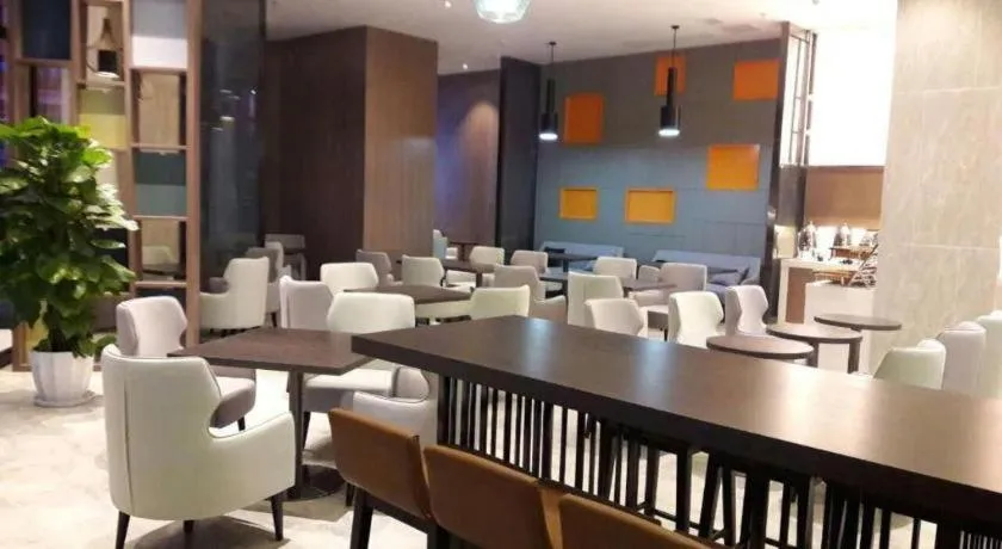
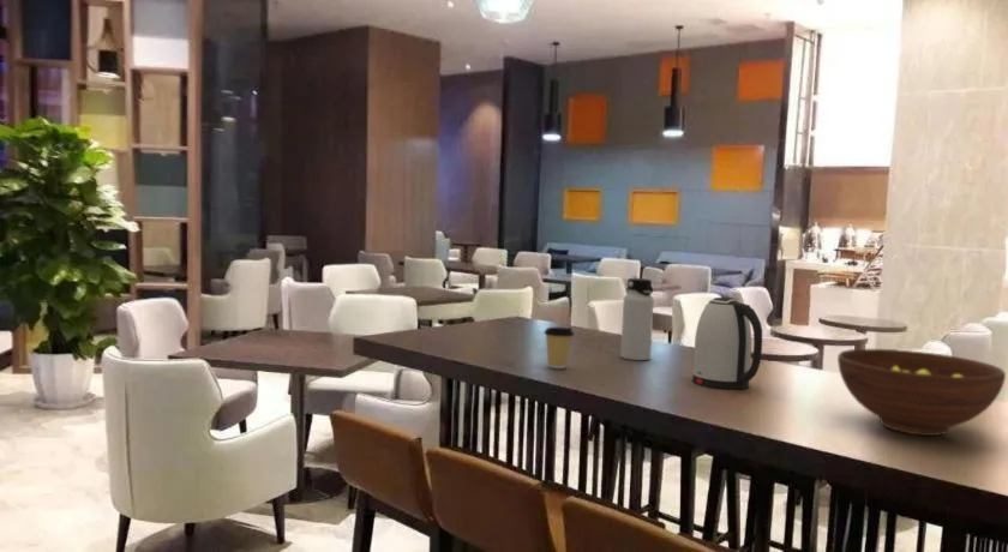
+ water bottle [619,277,655,361]
+ coffee cup [542,326,575,370]
+ fruit bowl [836,348,1007,437]
+ kettle [691,295,763,390]
